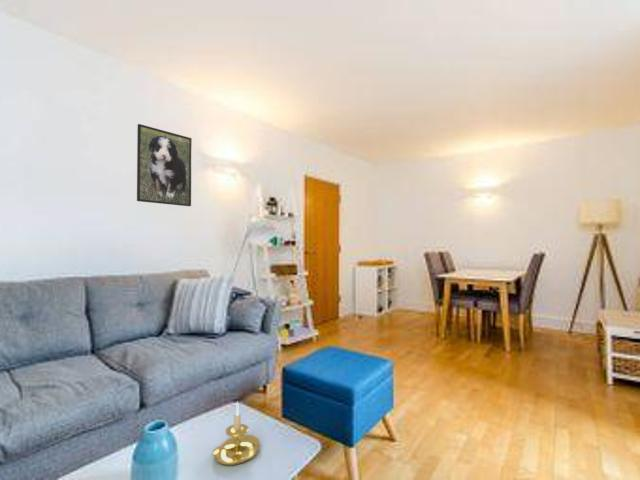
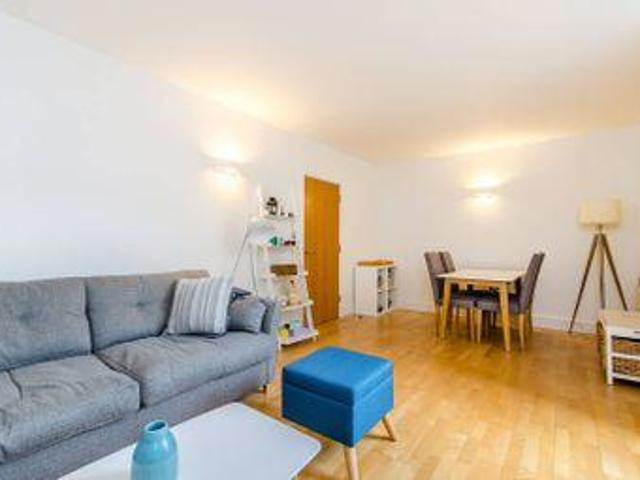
- candle holder [212,400,261,466]
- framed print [136,123,193,207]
